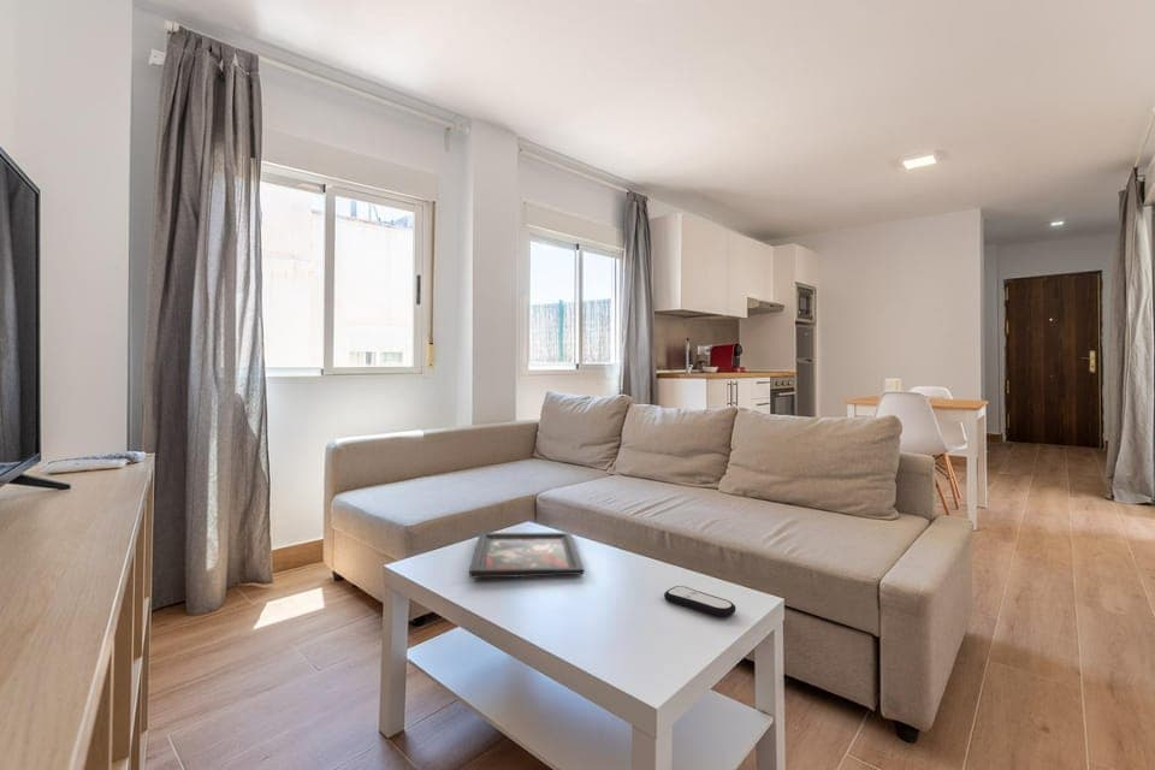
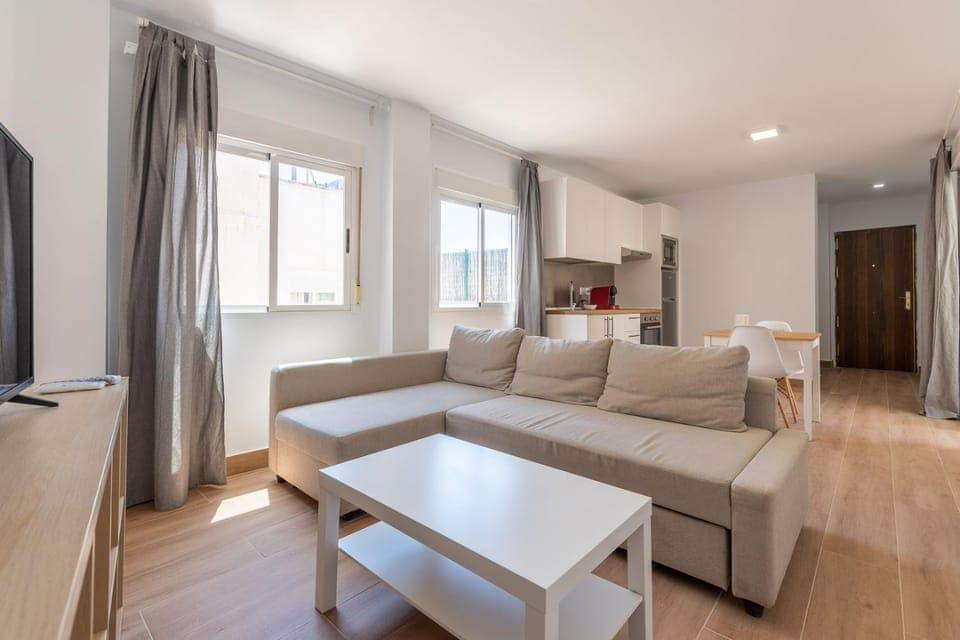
- remote control [663,585,738,618]
- decorative tray [468,532,585,580]
